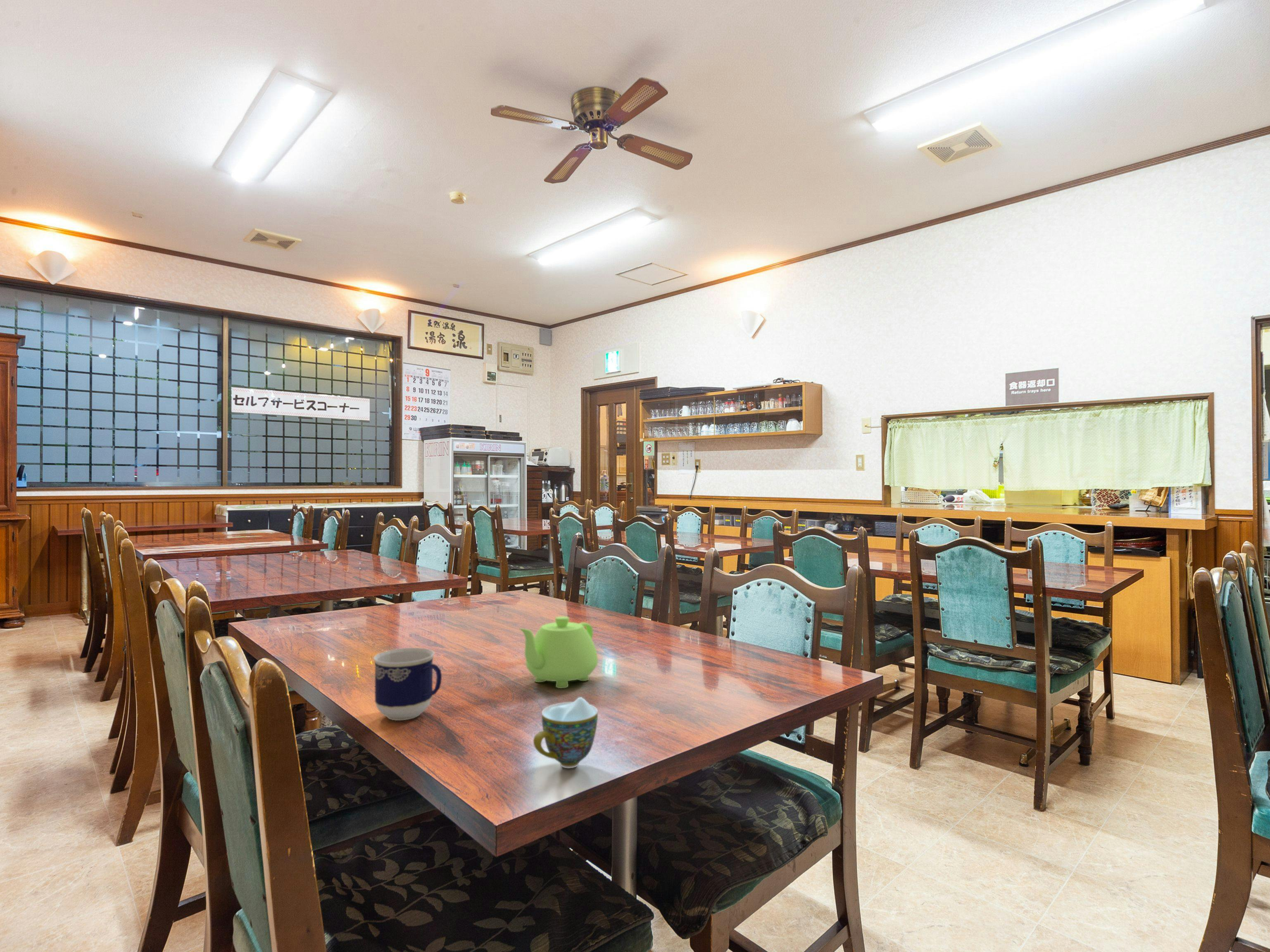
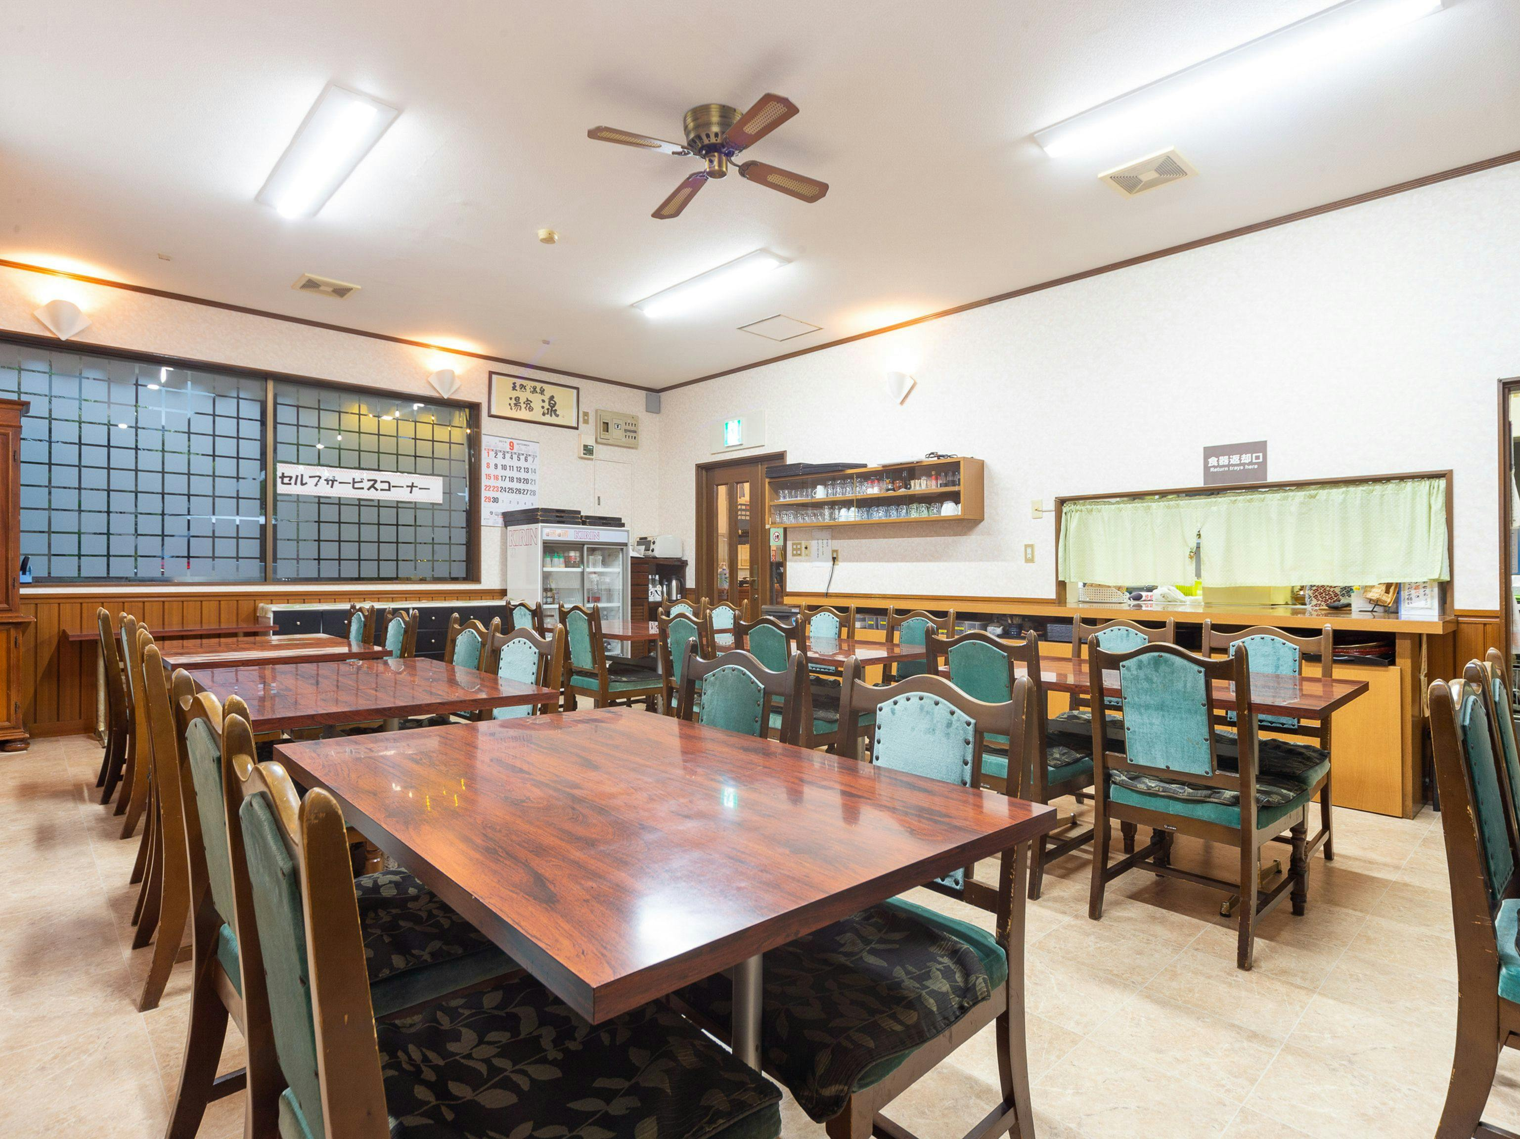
- teacup [533,697,598,769]
- teapot [518,616,598,689]
- cup [373,647,442,721]
